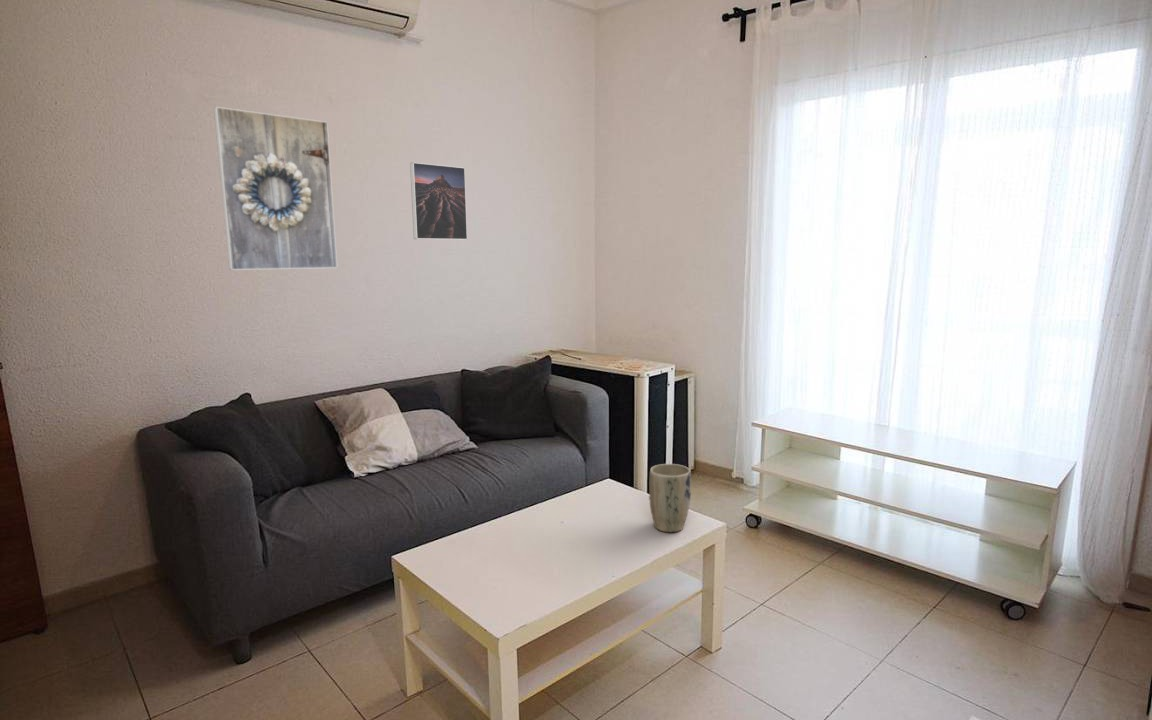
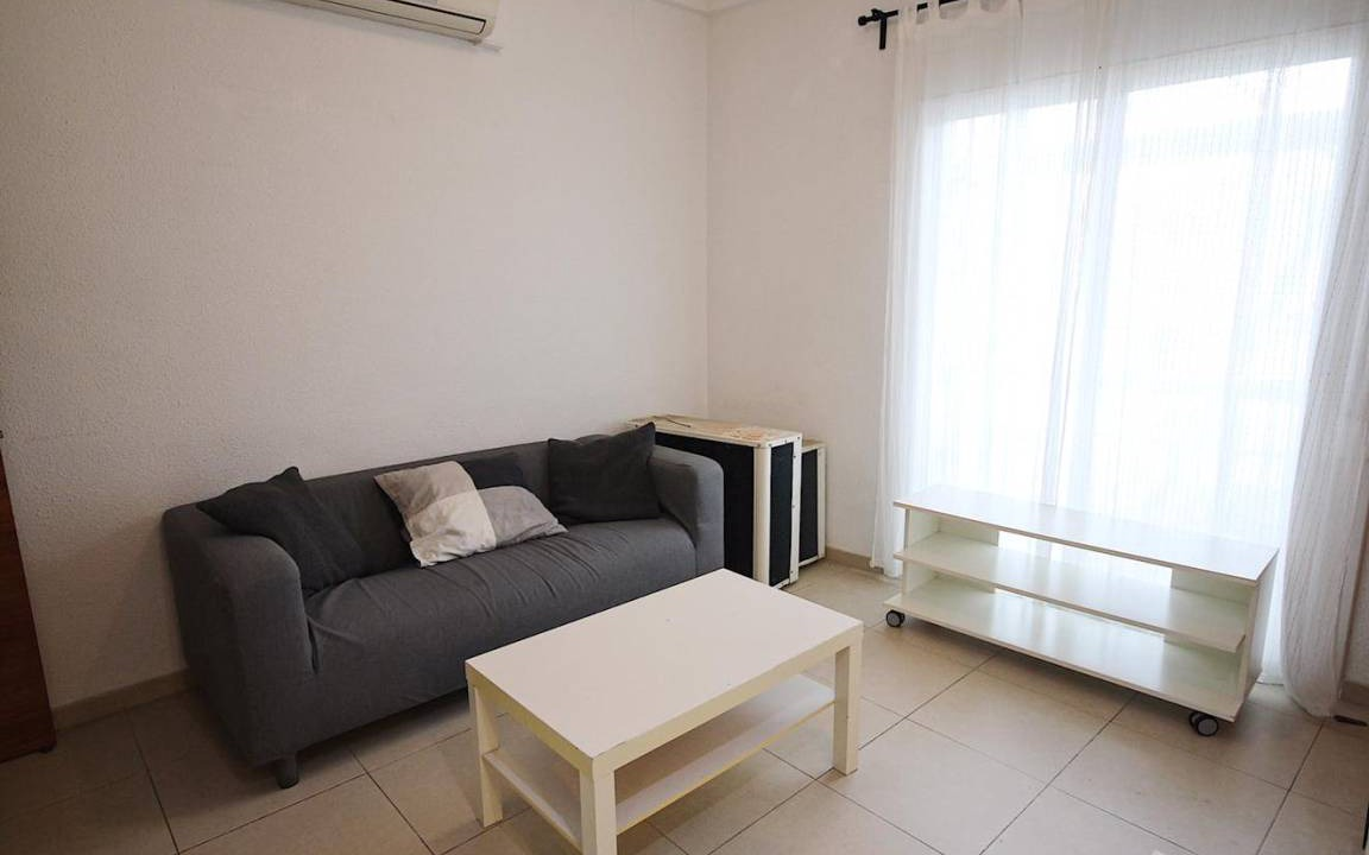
- plant pot [648,463,692,533]
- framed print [409,161,469,241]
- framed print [213,106,338,271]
